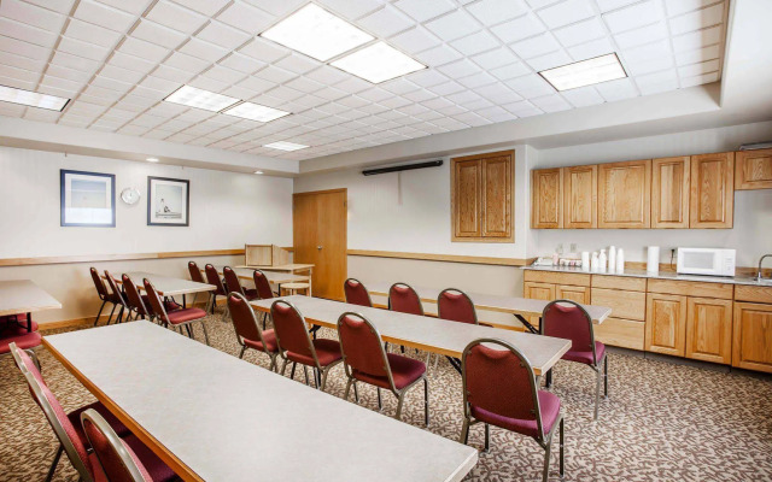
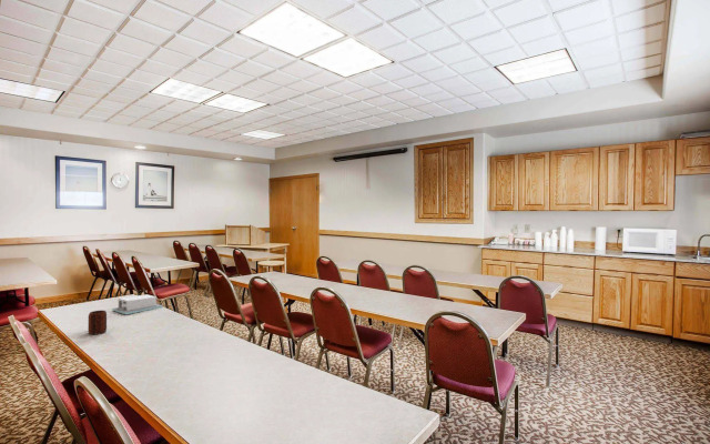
+ mug [88,310,108,335]
+ tissue box [111,293,164,315]
